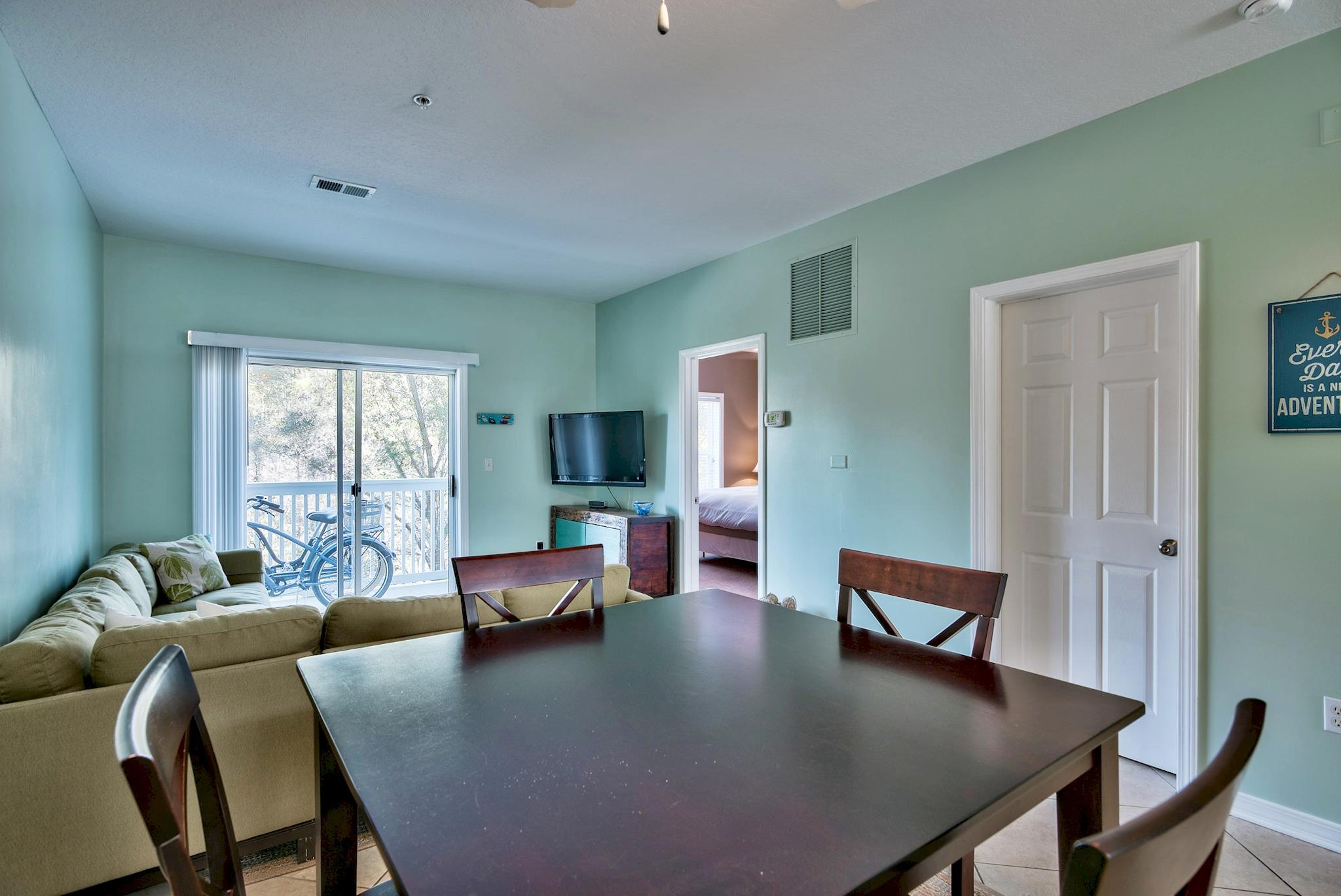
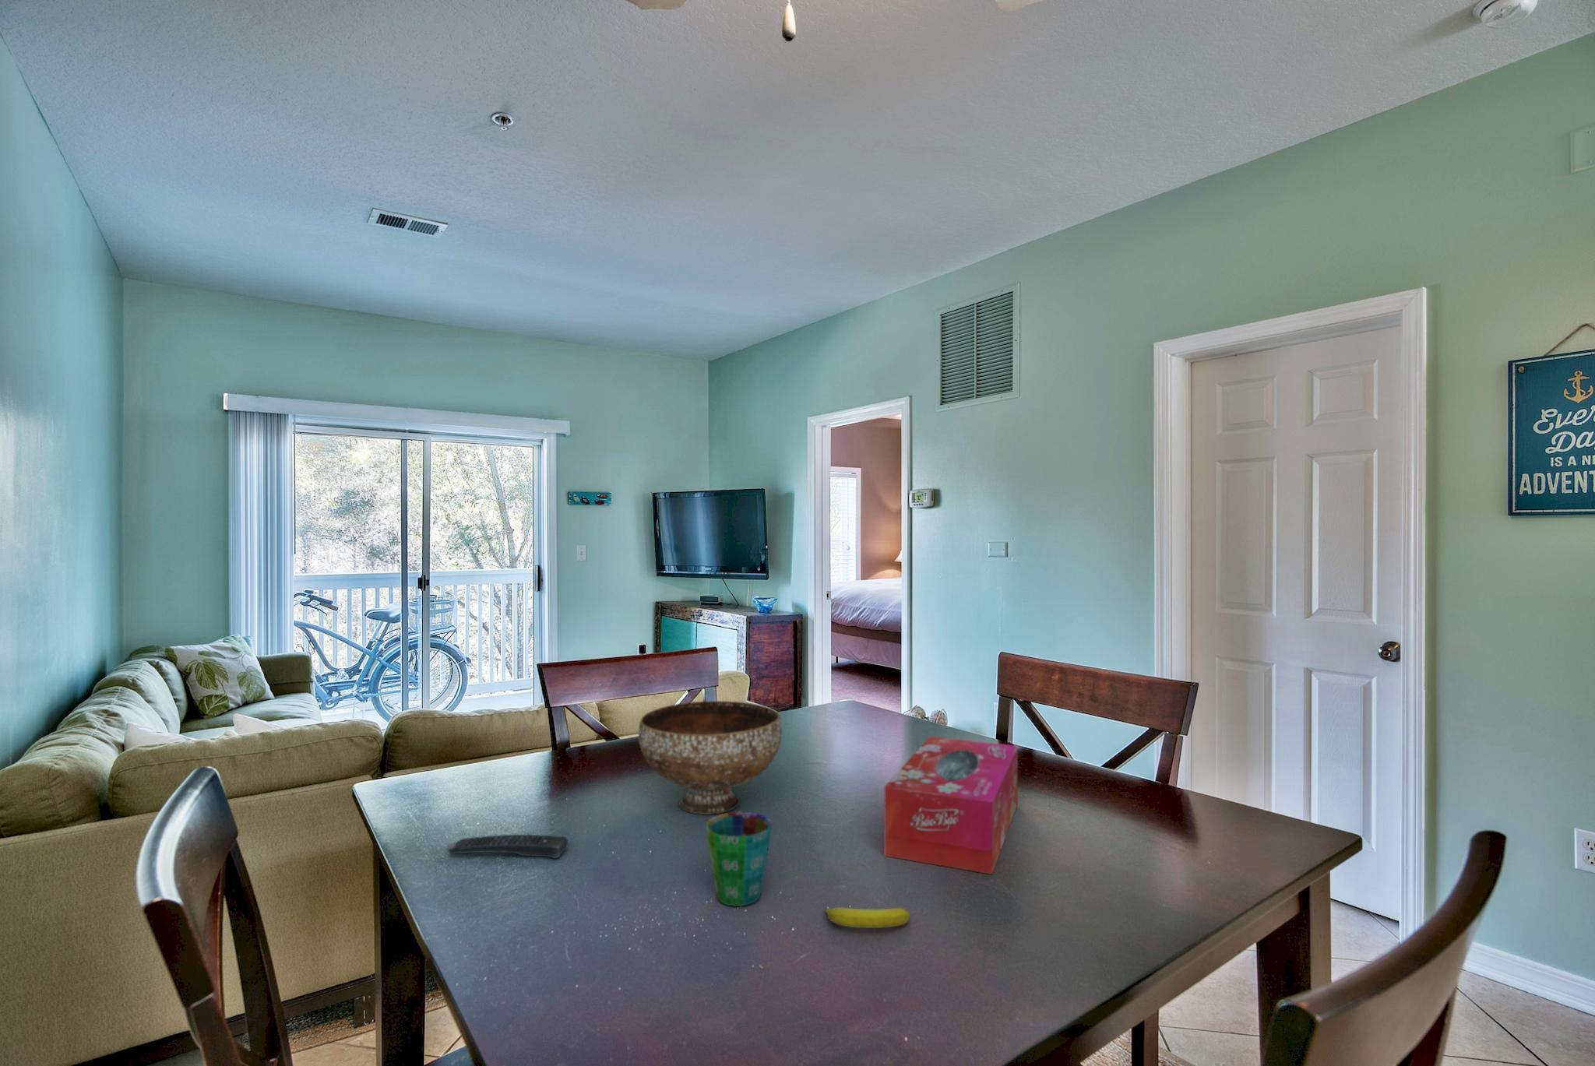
+ banana [824,907,910,929]
+ bowl [638,700,783,815]
+ cup [705,811,773,907]
+ tissue box [884,735,1018,876]
+ remote control [446,834,569,859]
